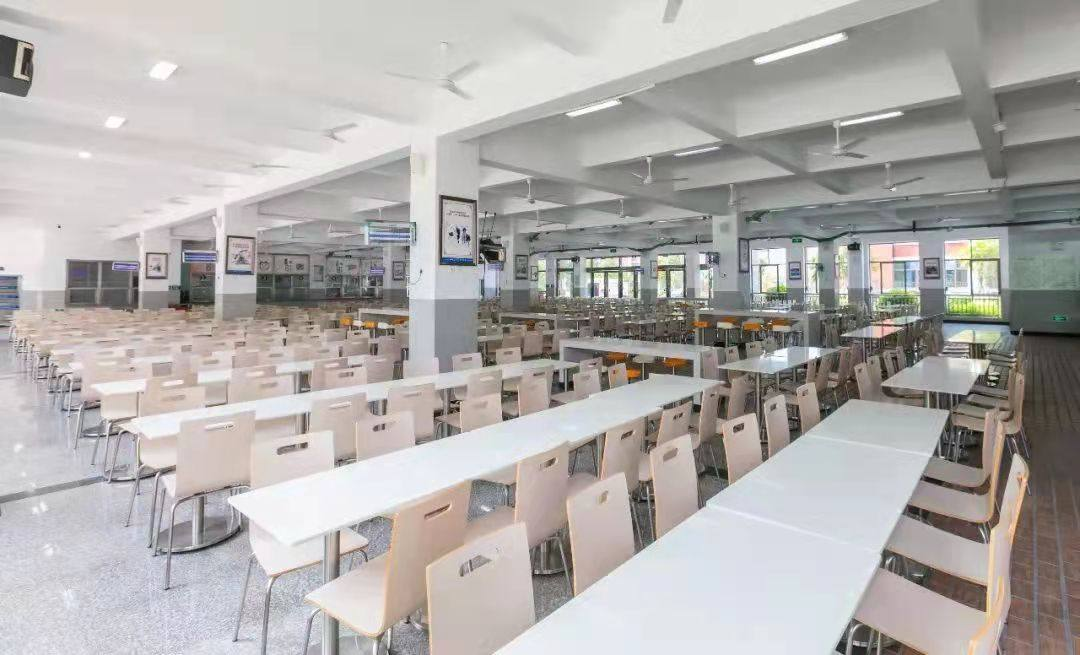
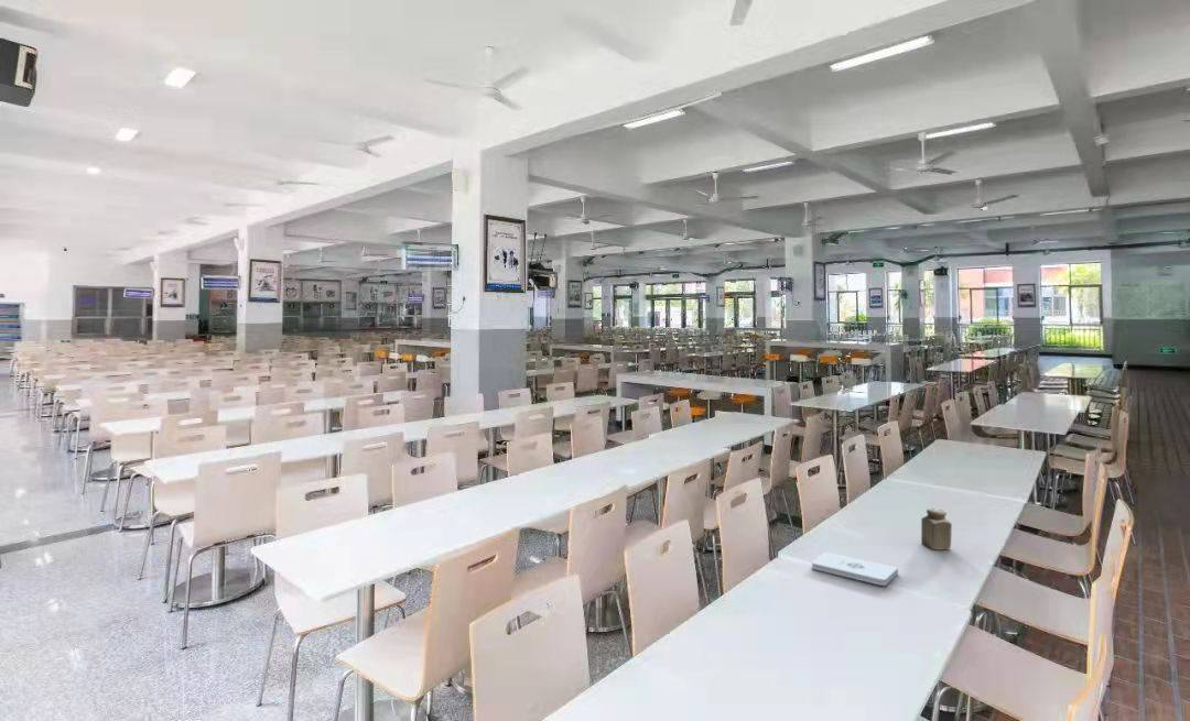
+ salt shaker [920,507,953,550]
+ notepad [810,551,899,587]
